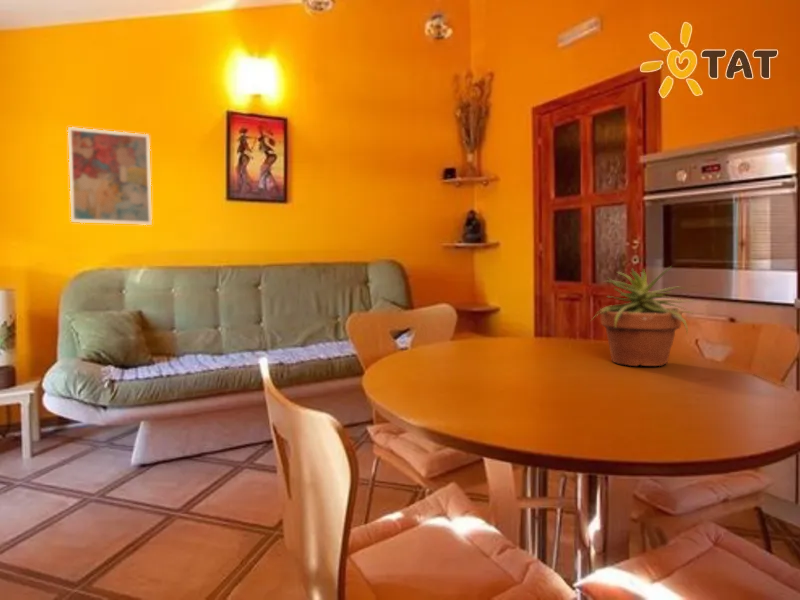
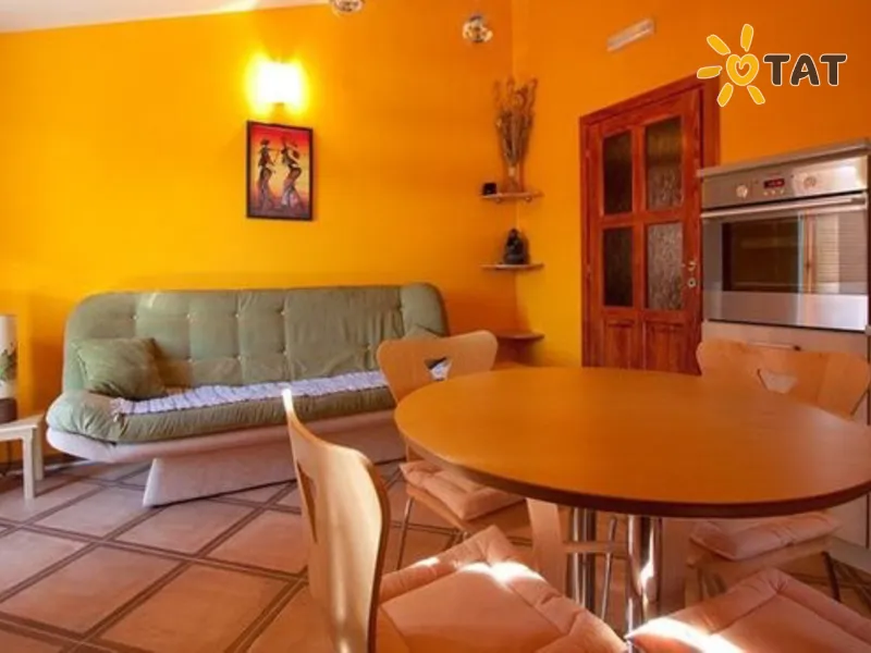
- wall art [67,126,153,226]
- potted plant [589,265,698,367]
